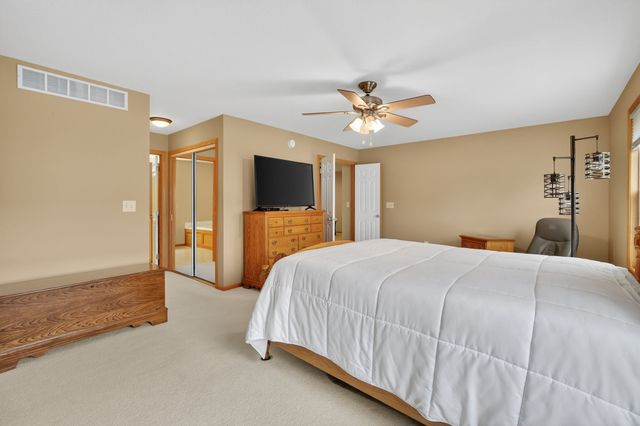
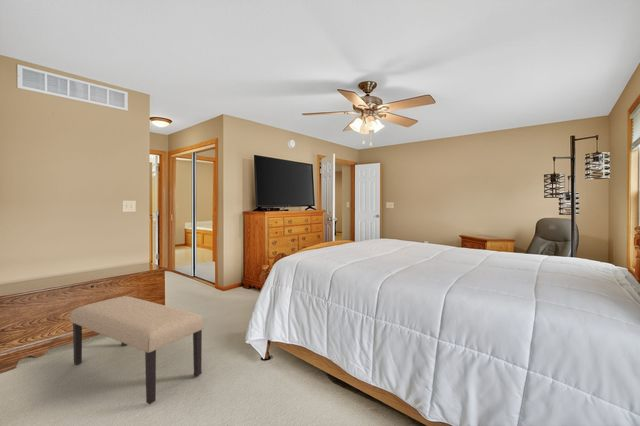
+ bench [69,295,205,405]
